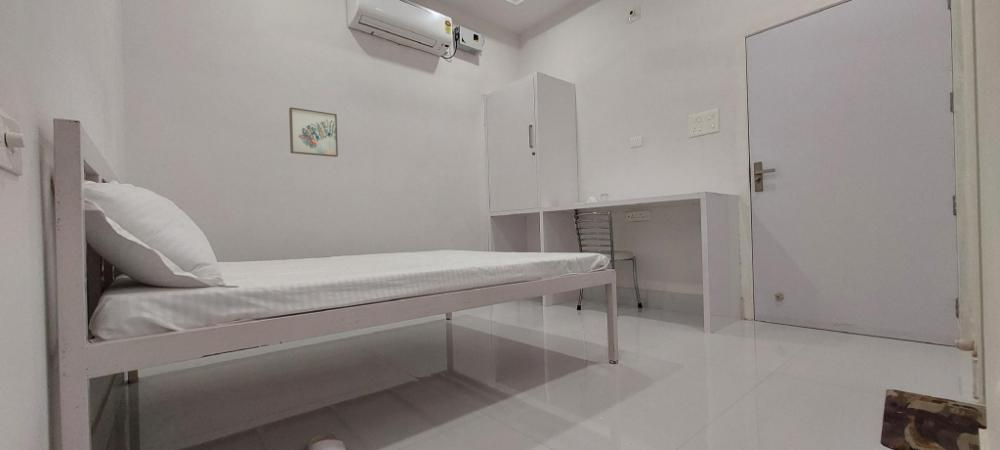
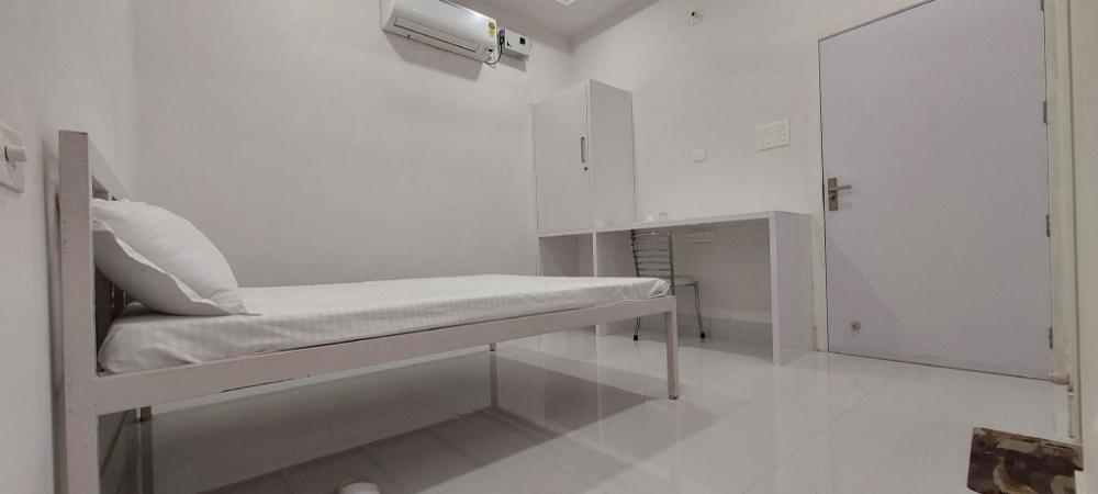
- wall art [288,106,339,158]
